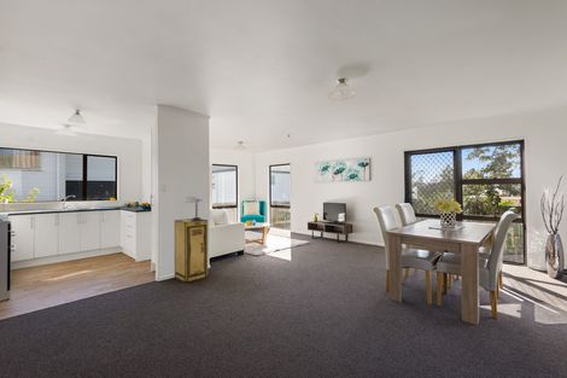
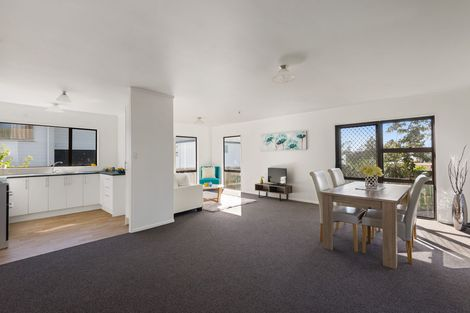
- storage cabinet [174,217,209,284]
- lamp [182,196,204,221]
